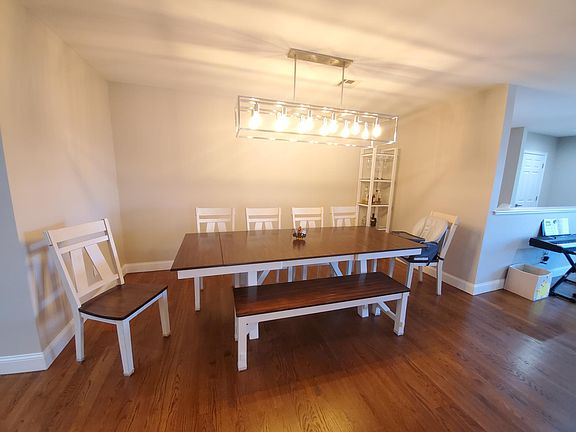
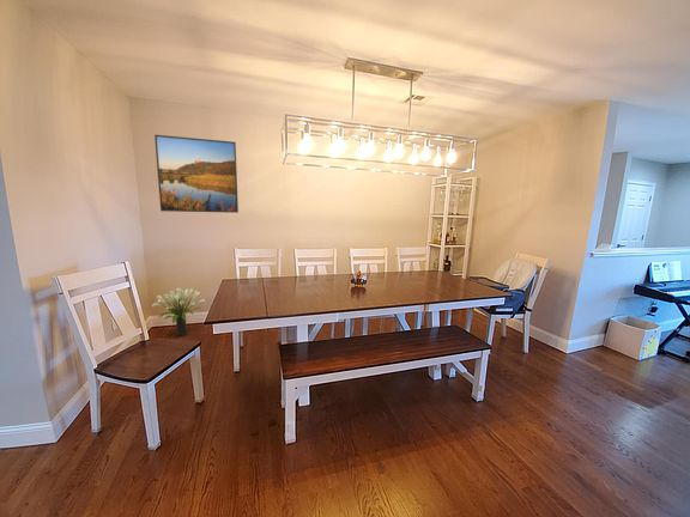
+ potted plant [151,287,206,337]
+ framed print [153,134,240,214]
